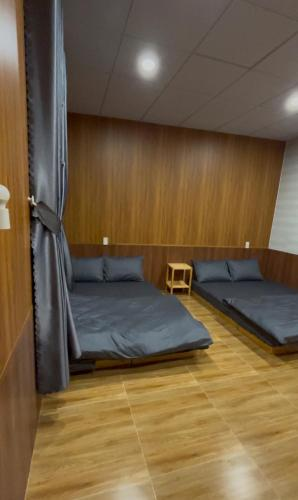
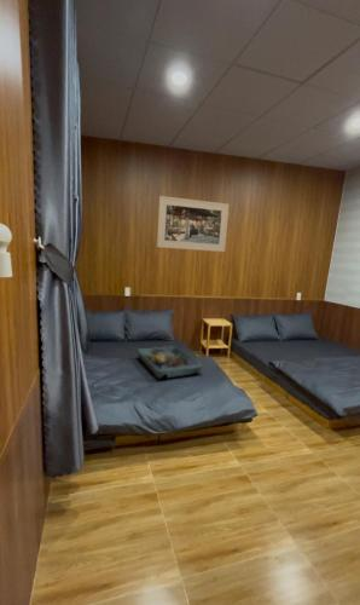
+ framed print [156,195,231,253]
+ serving tray [135,345,204,380]
